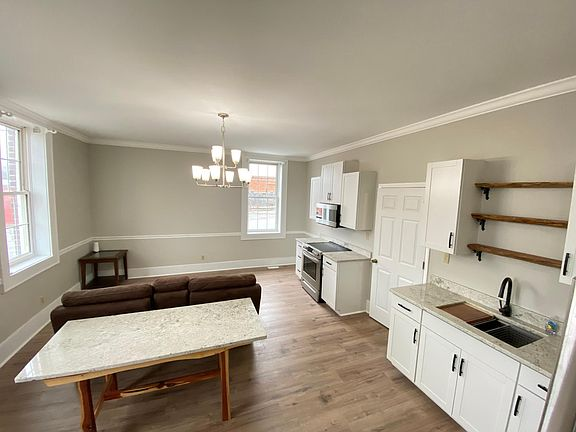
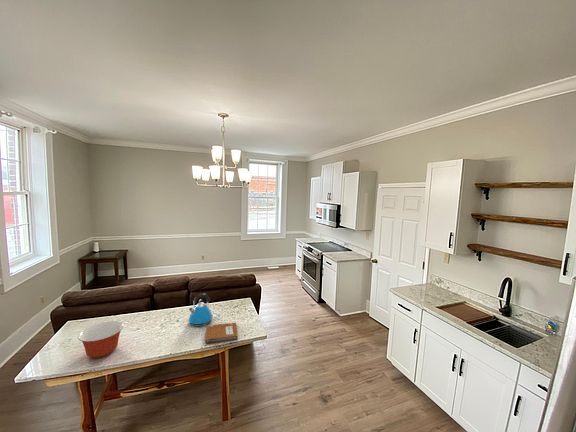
+ notebook [204,322,239,345]
+ mixing bowl [77,320,125,359]
+ kettle [188,293,214,328]
